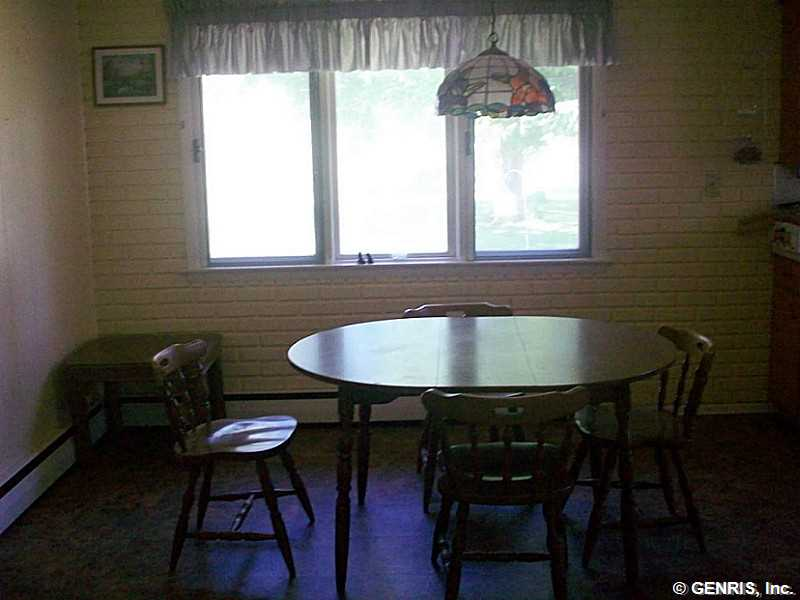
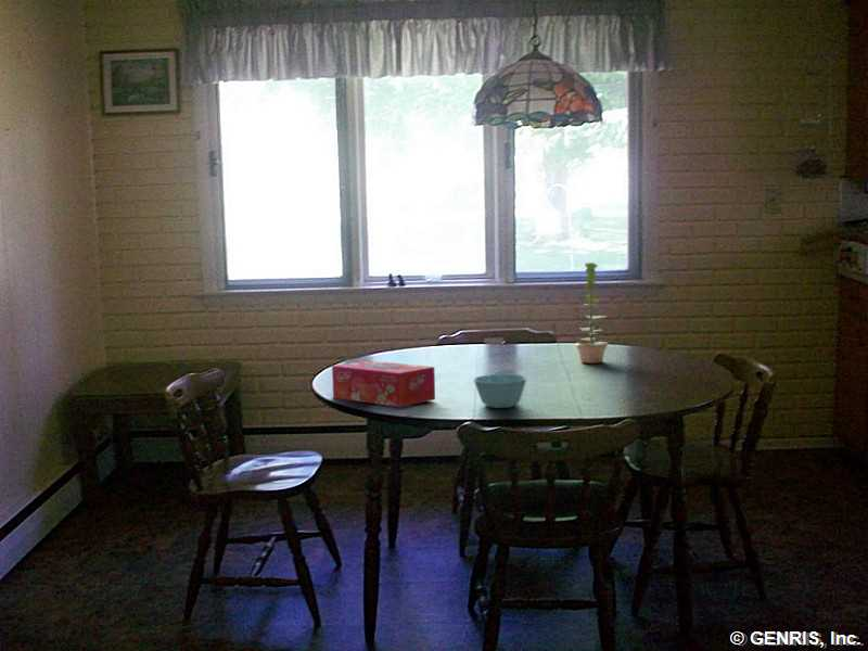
+ bowl [473,373,527,409]
+ plant [575,261,610,365]
+ tissue box [331,359,436,408]
